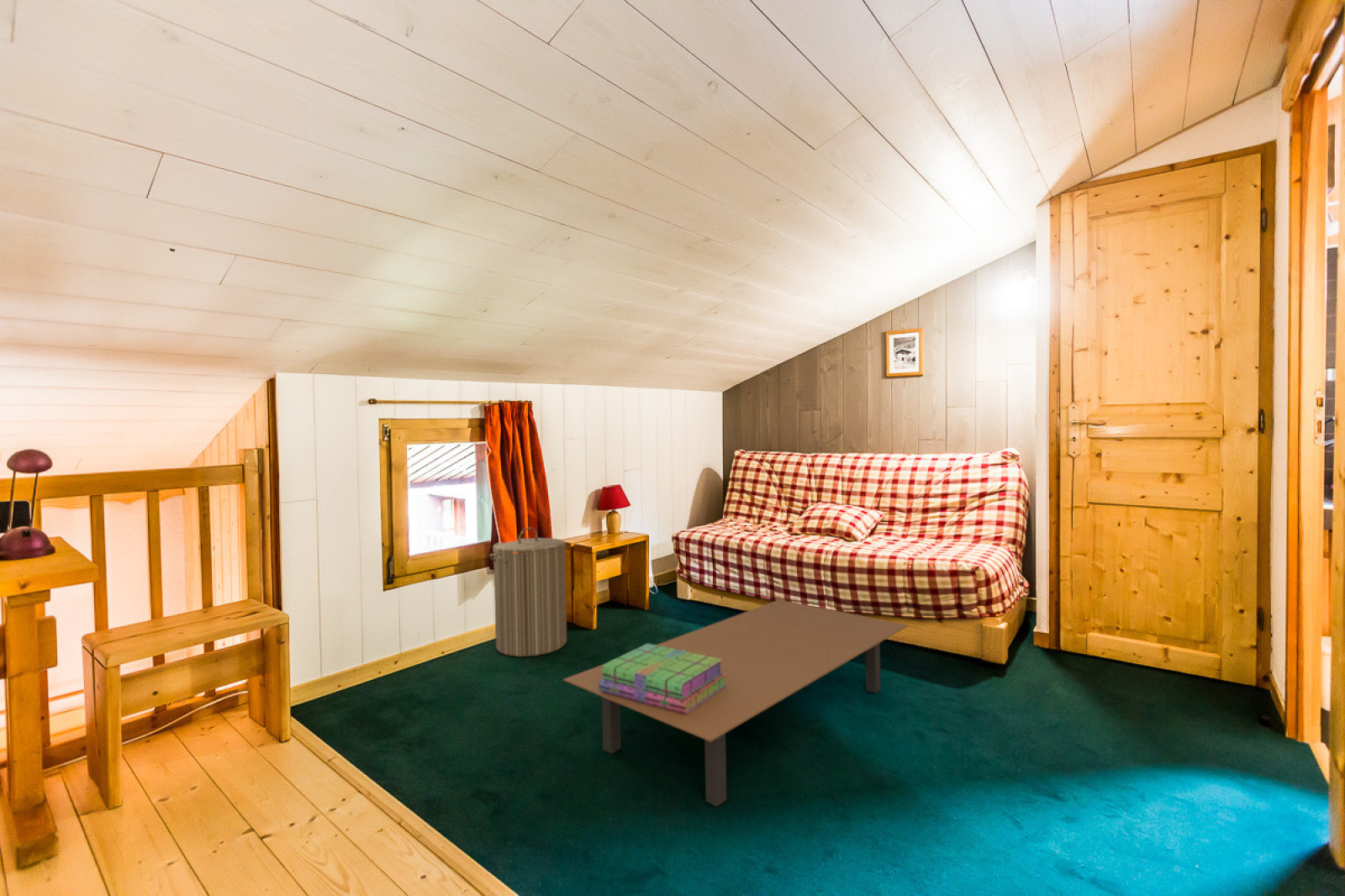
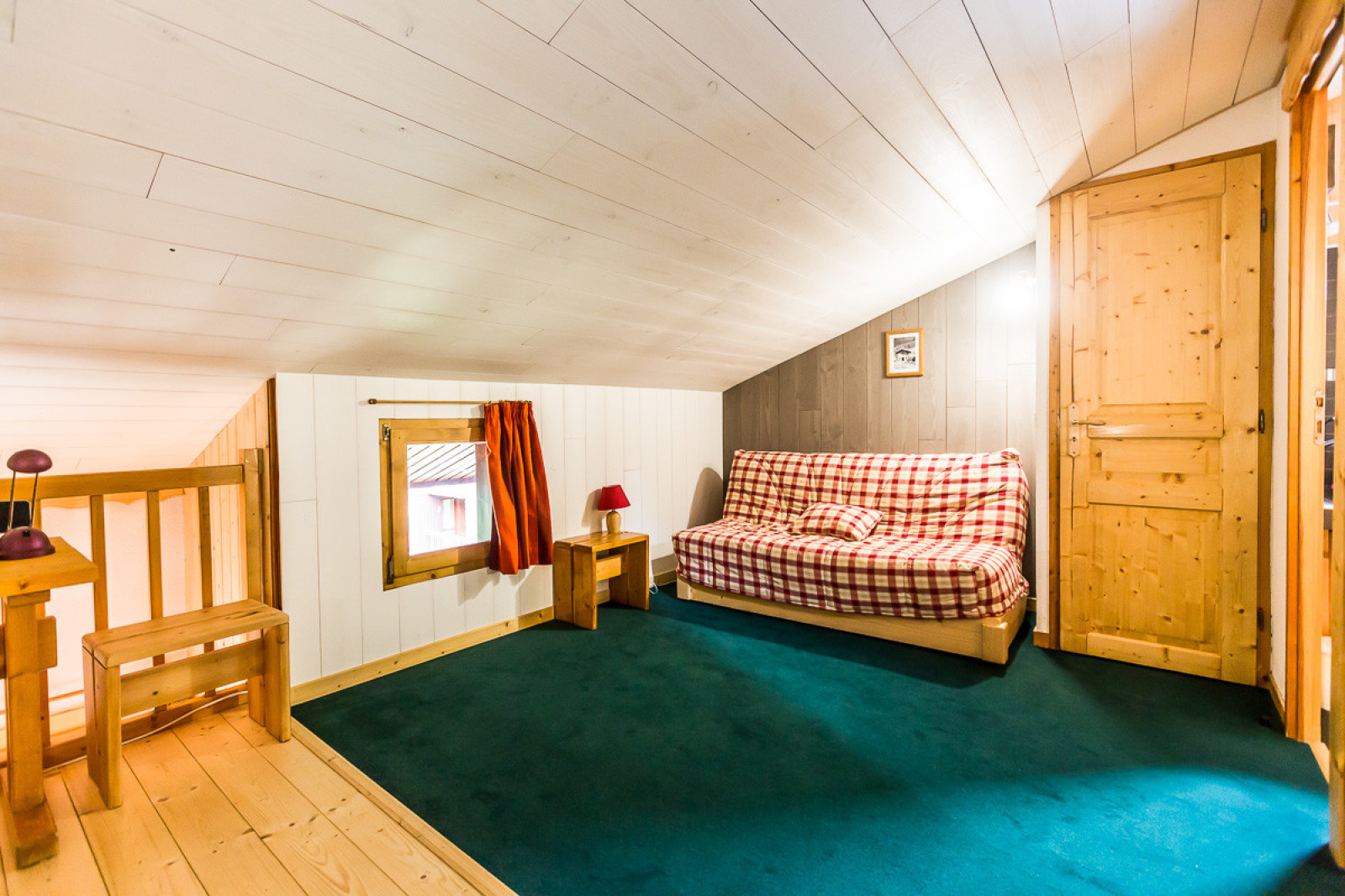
- coffee table [562,599,909,808]
- laundry hamper [488,526,567,657]
- stack of books [599,642,726,714]
